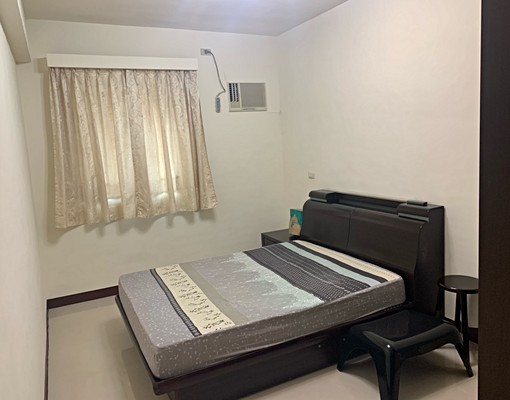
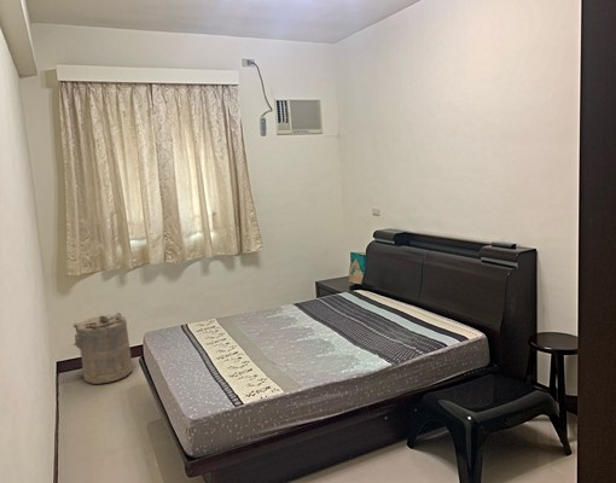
+ laundry hamper [72,312,133,385]
